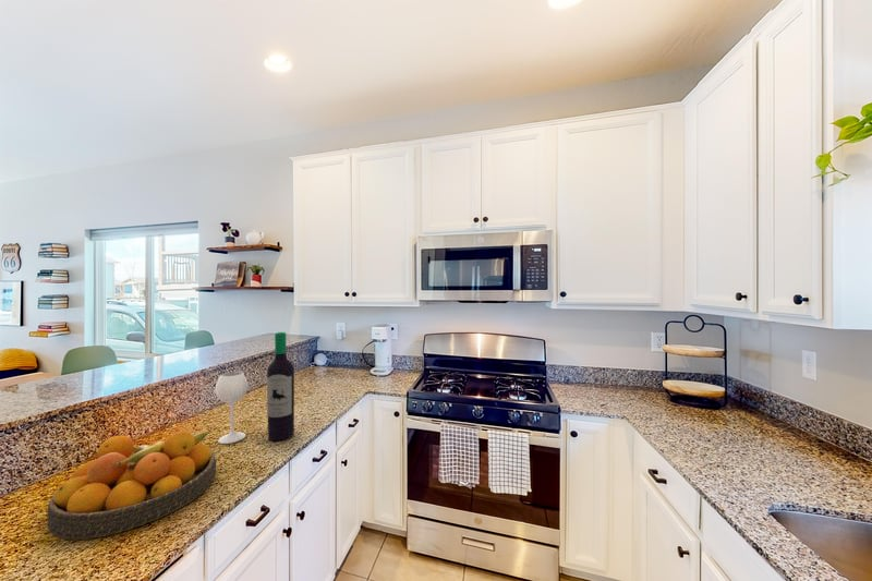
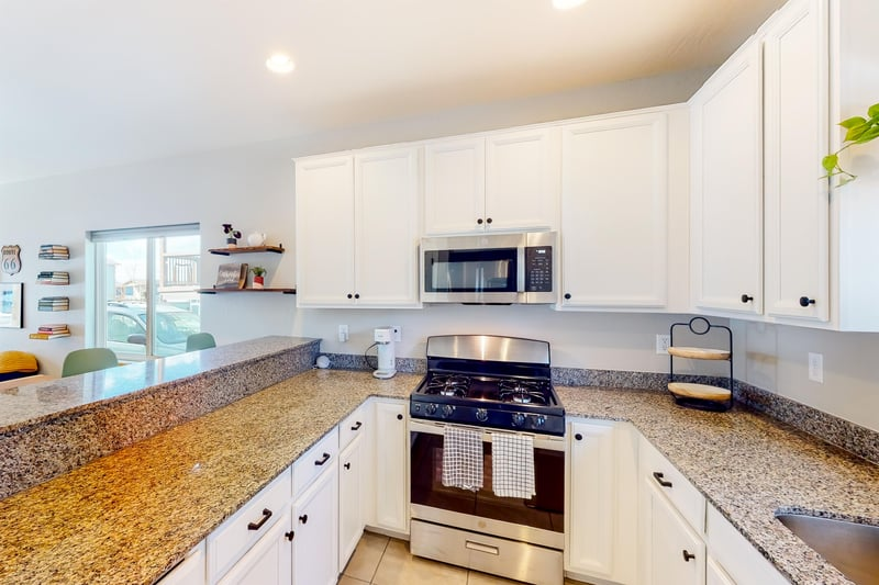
- fruit bowl [46,428,217,541]
- wine bottle [214,331,295,445]
